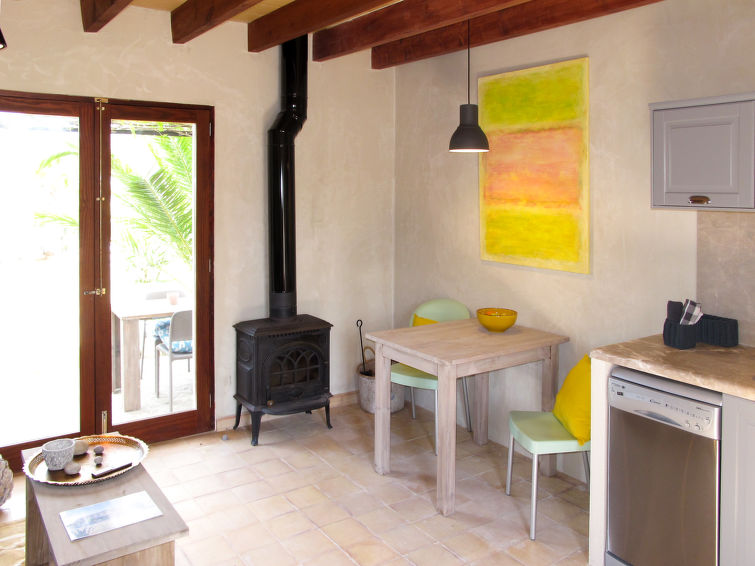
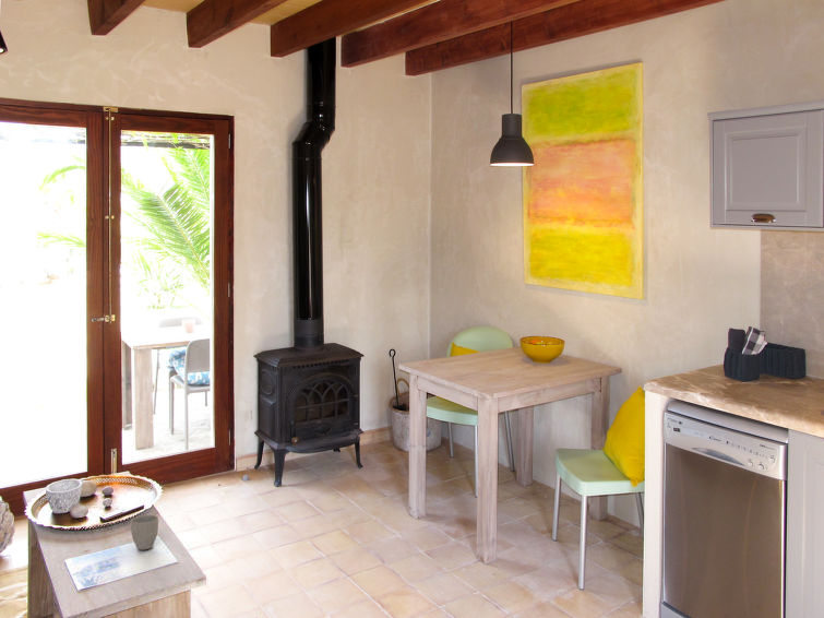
+ mug [130,514,159,550]
